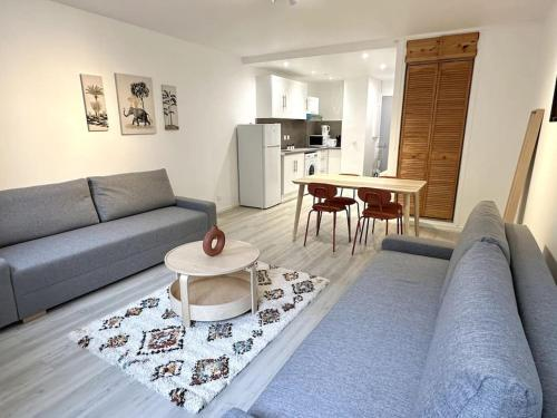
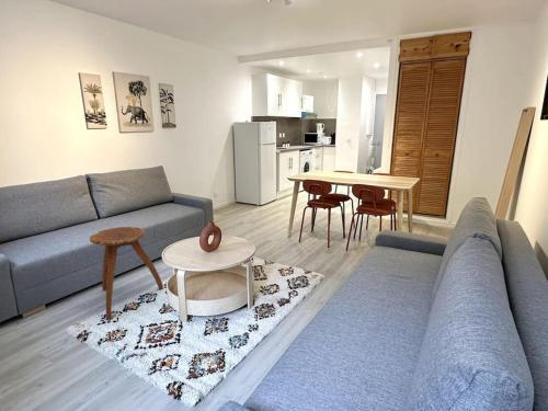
+ stool [89,226,164,320]
